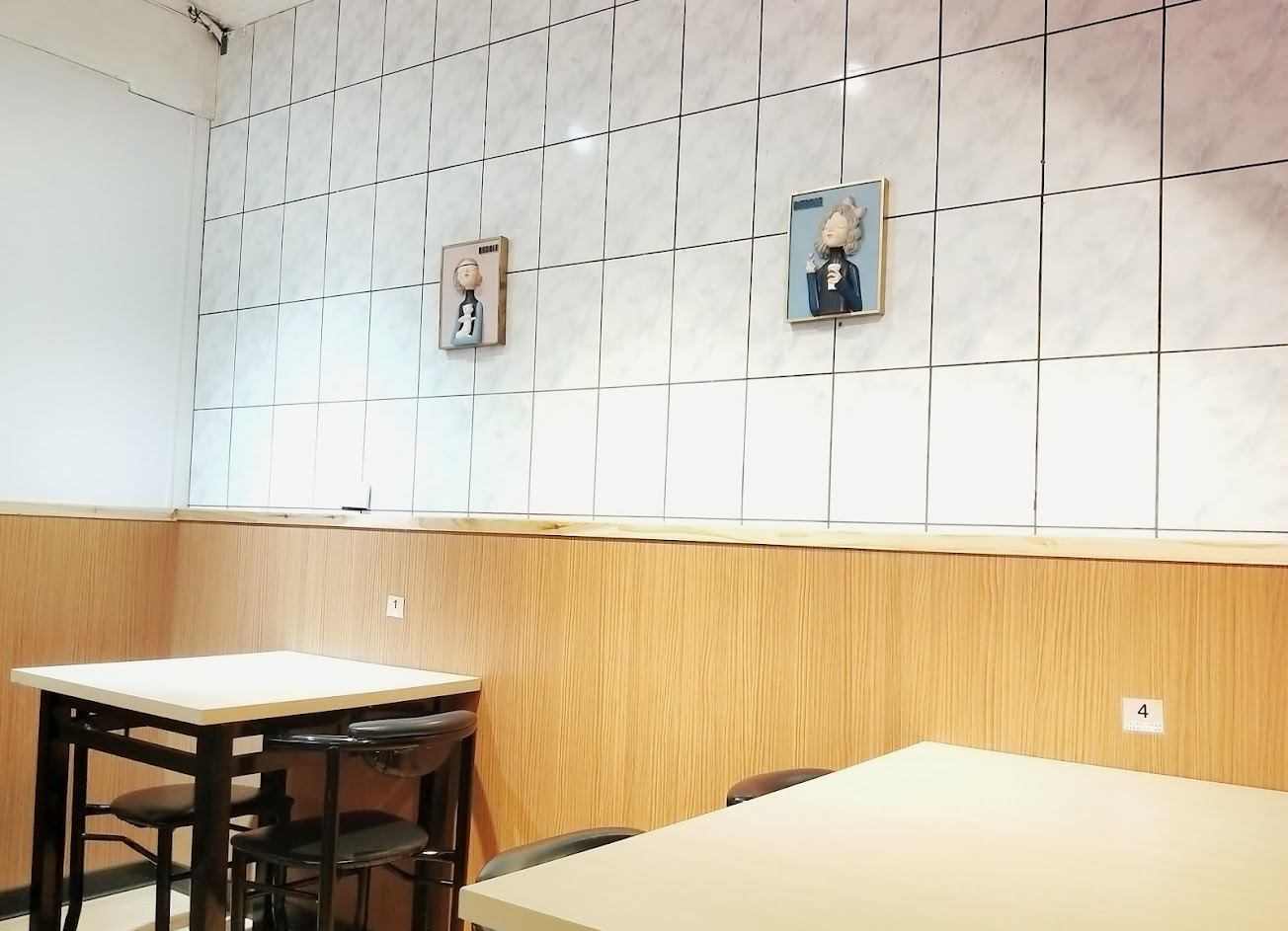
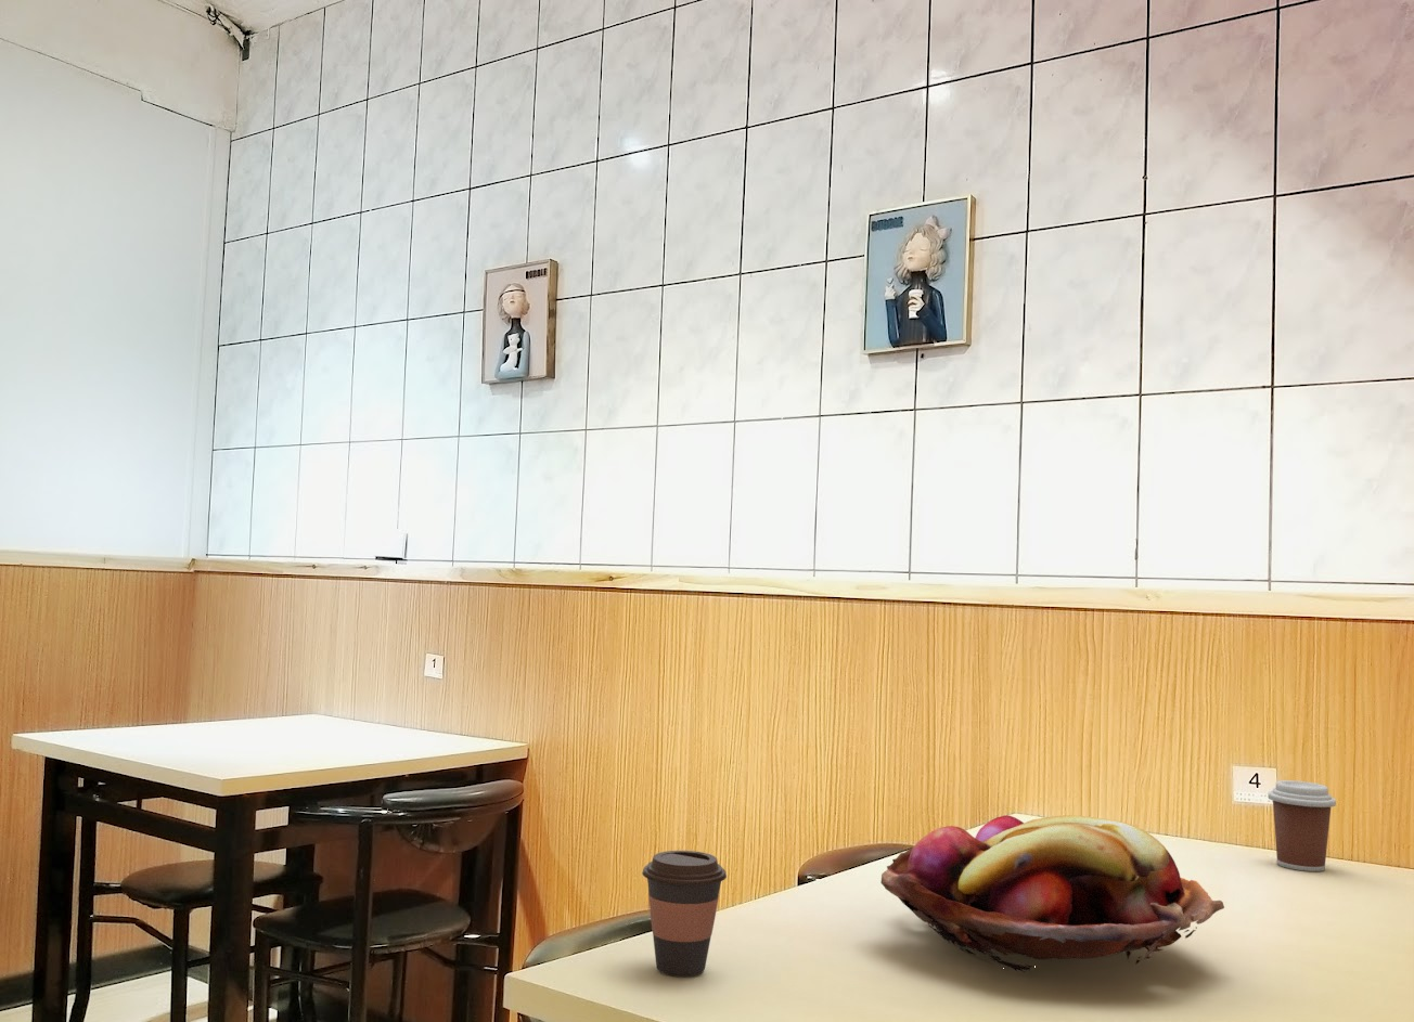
+ fruit basket [880,813,1225,974]
+ coffee cup [641,850,728,978]
+ coffee cup [1268,779,1337,873]
